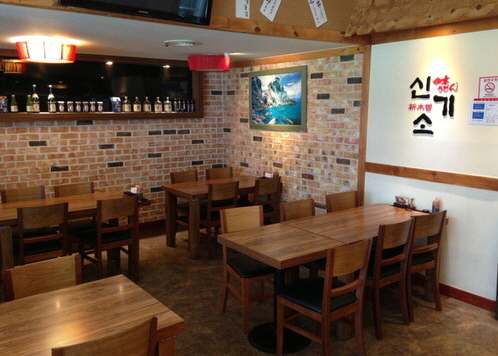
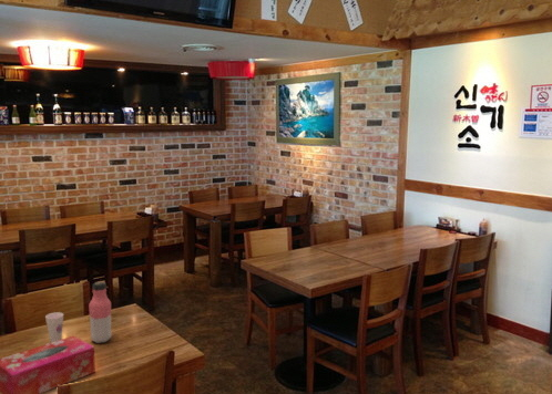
+ cup [44,311,64,343]
+ water bottle [88,280,113,344]
+ tissue box [0,334,96,394]
